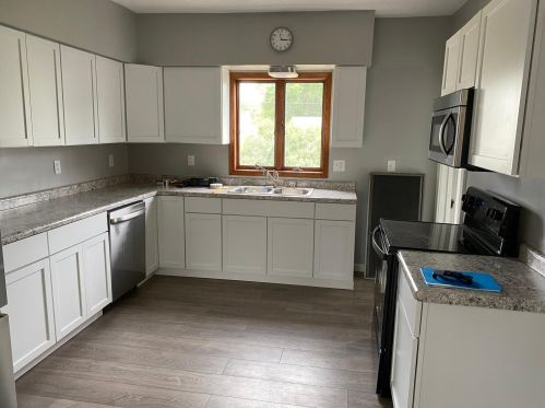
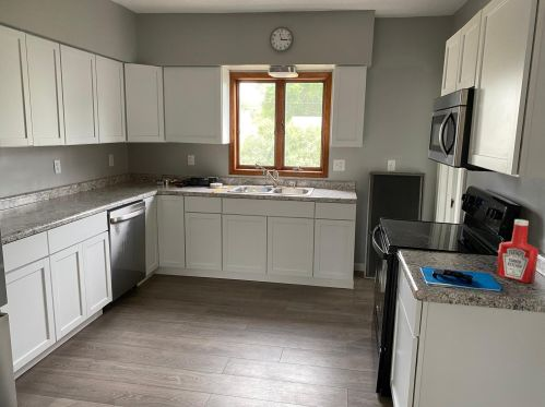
+ soap bottle [496,218,540,284]
